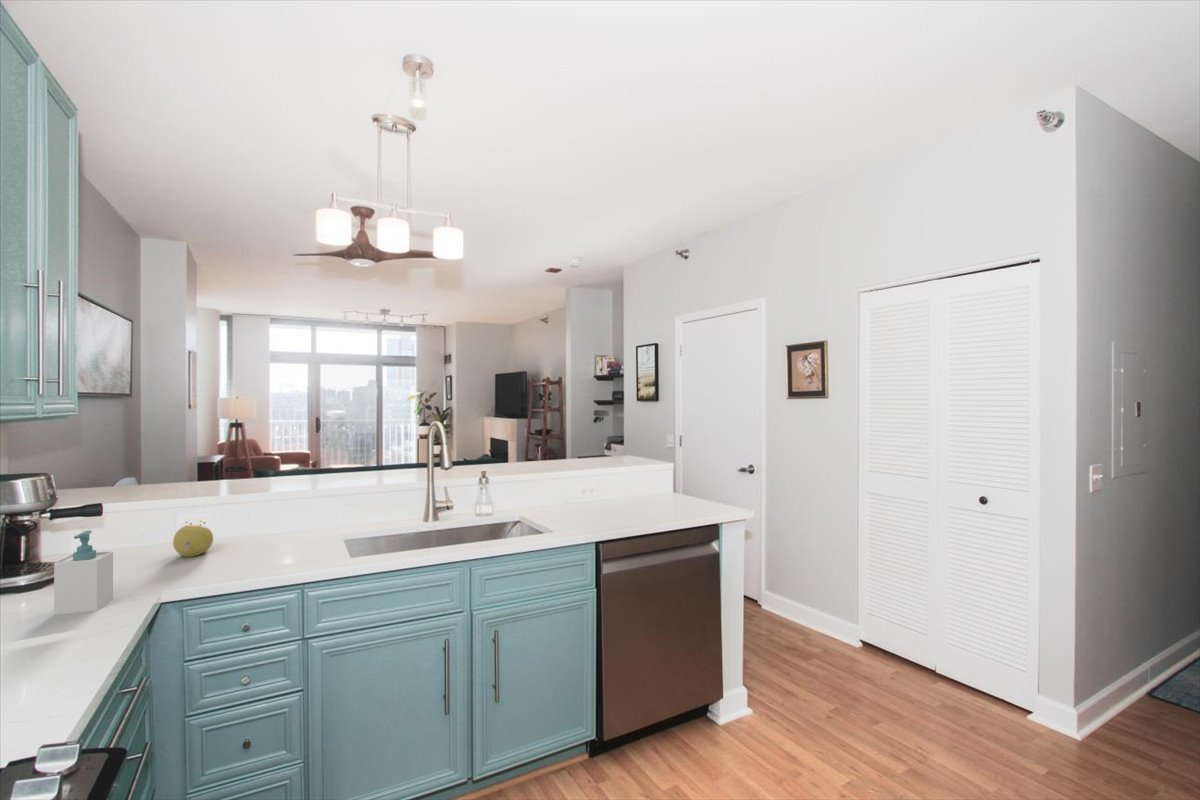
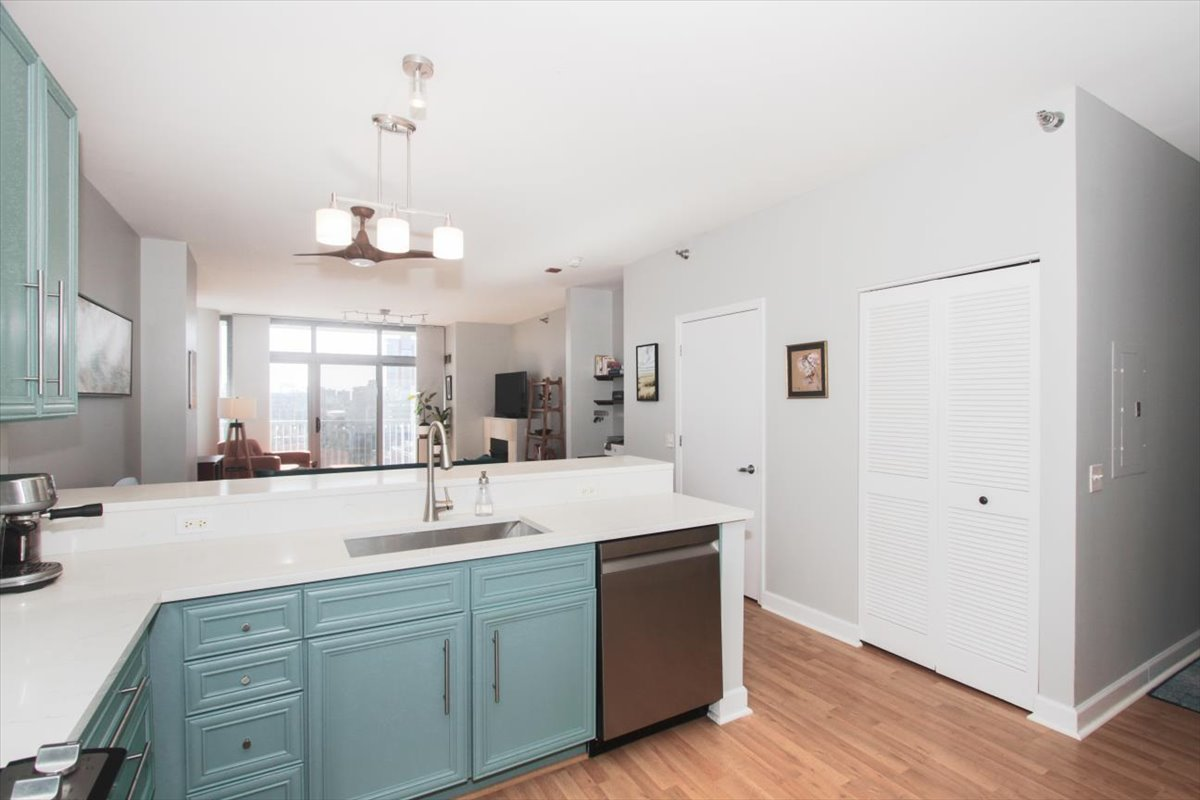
- fruit [172,524,214,558]
- soap bottle [53,530,114,616]
